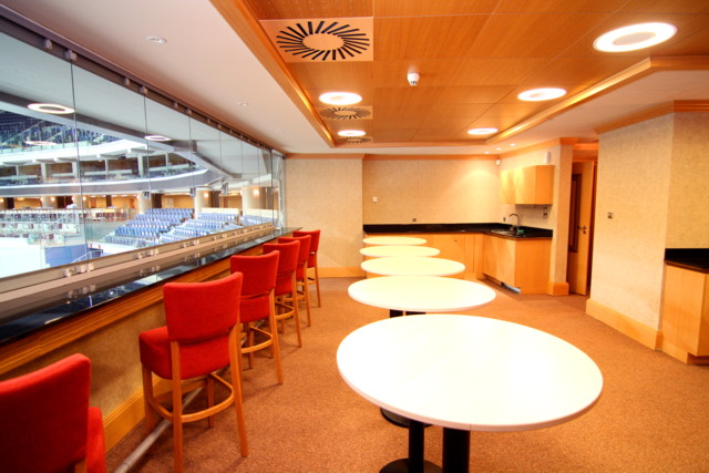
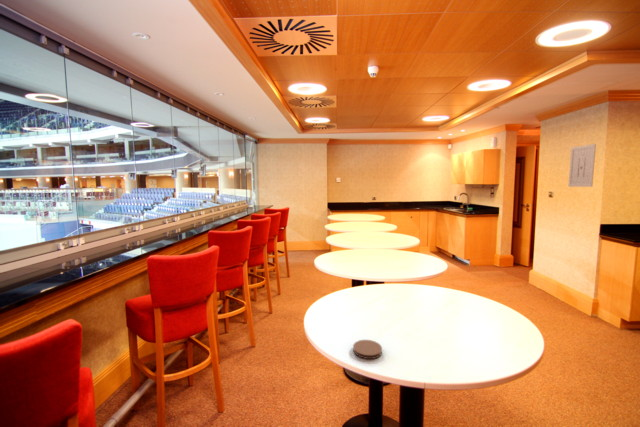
+ coaster [352,339,383,360]
+ wall art [567,143,597,188]
